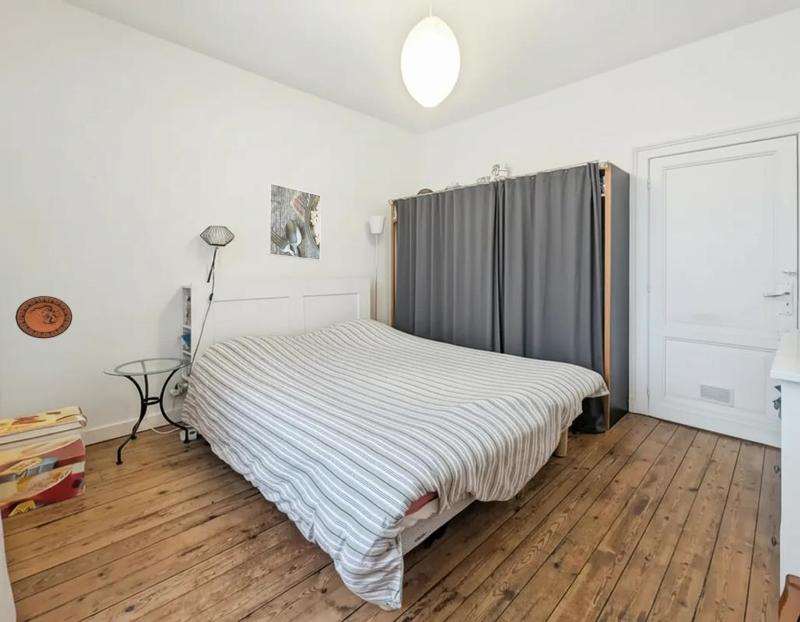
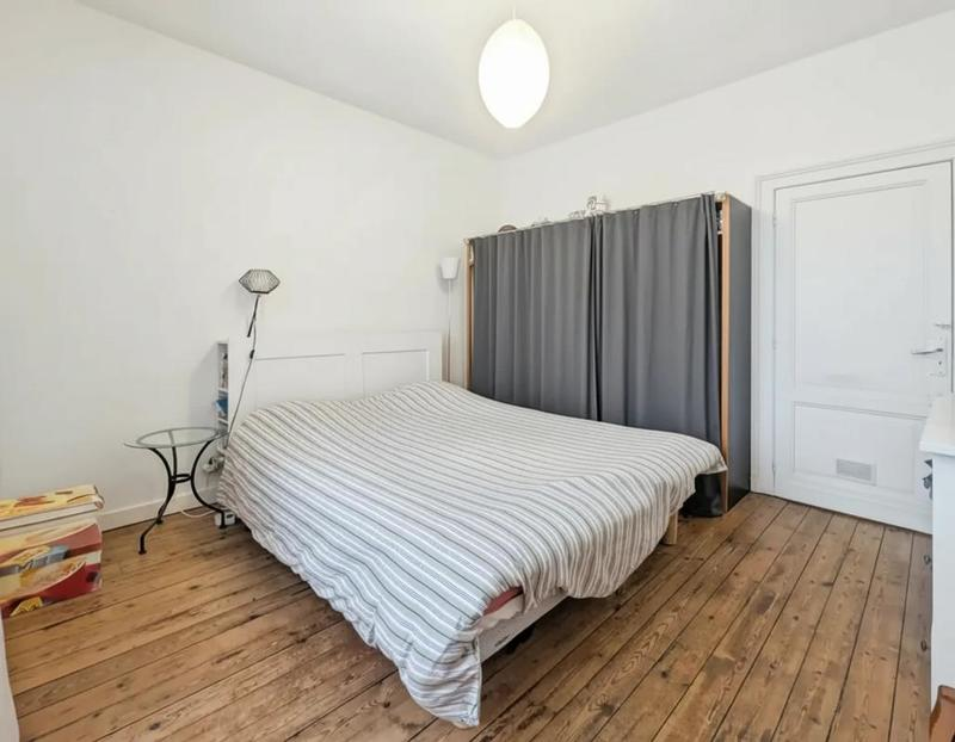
- decorative plate [14,295,73,340]
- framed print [267,182,322,261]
